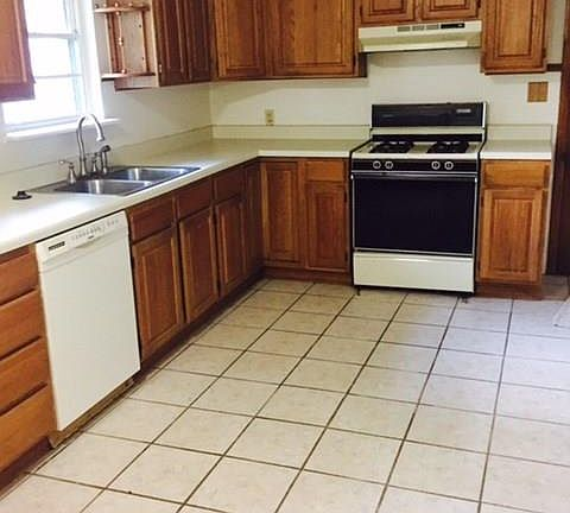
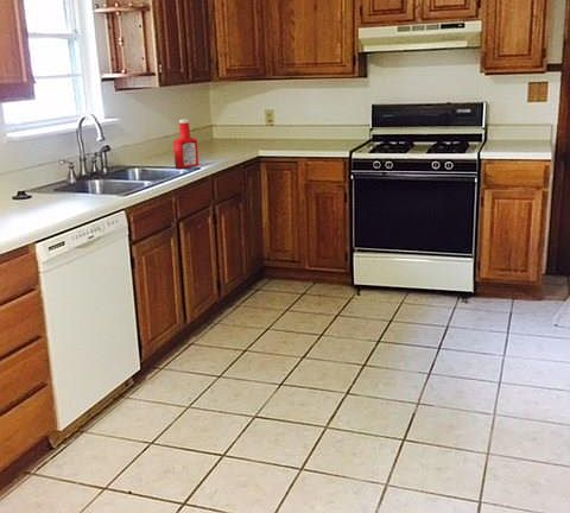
+ soap bottle [172,118,200,170]
